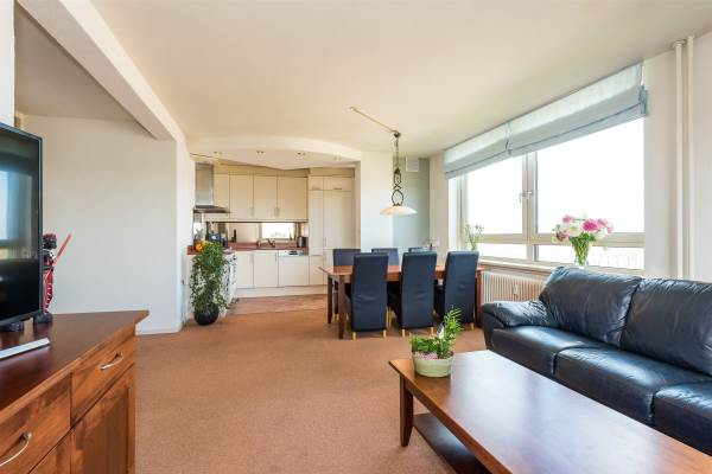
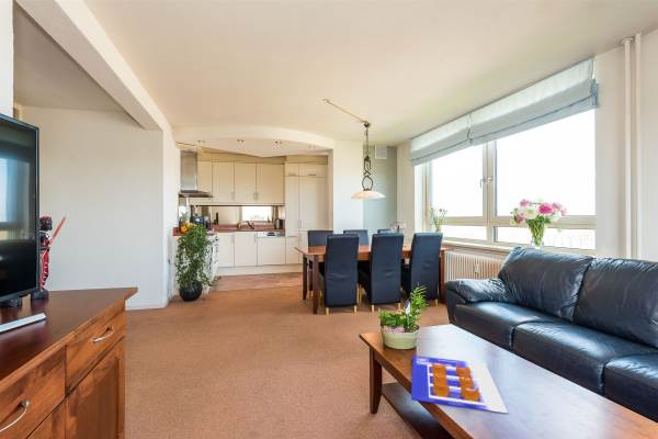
+ poster [410,354,509,415]
